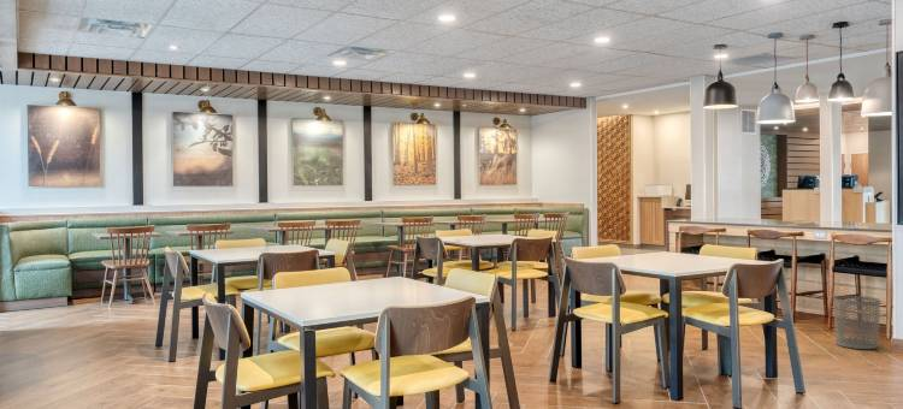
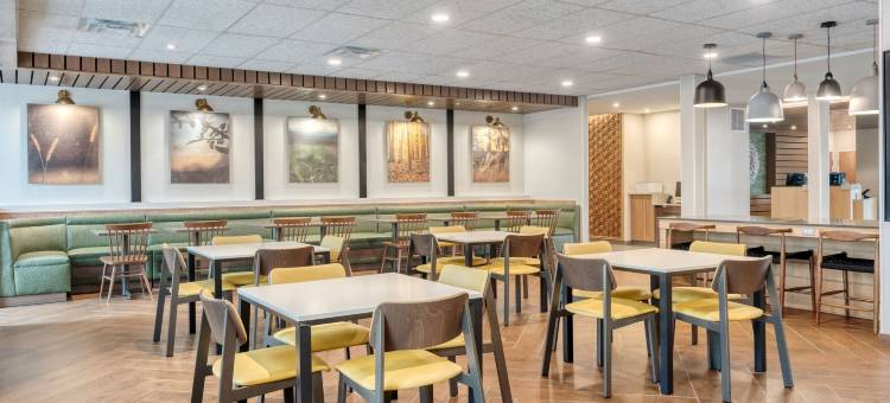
- waste bin [832,295,881,350]
